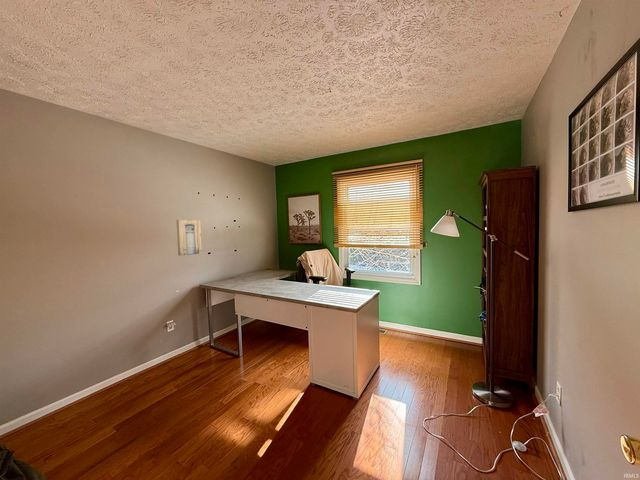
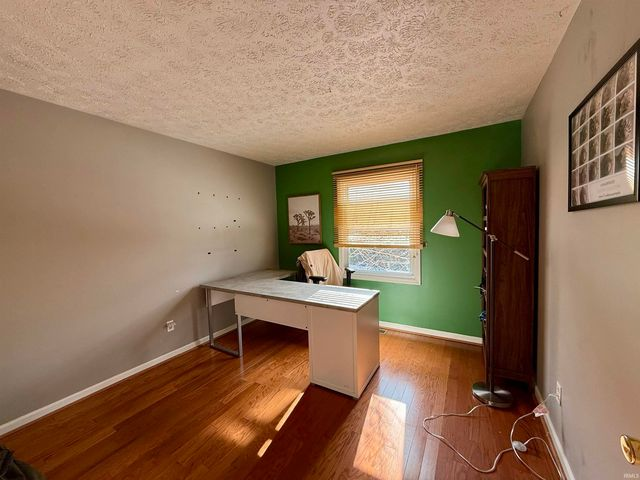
- wall art [176,219,203,257]
